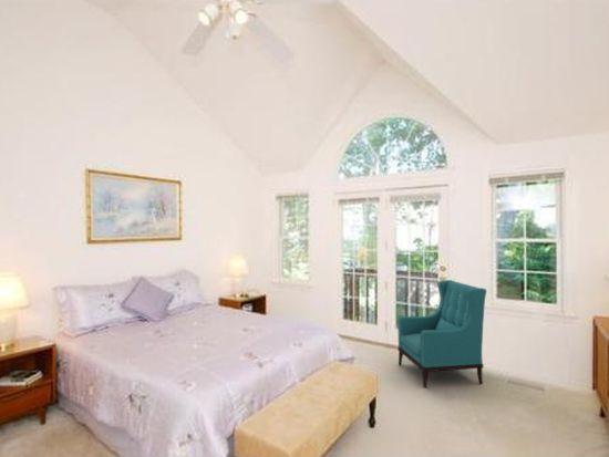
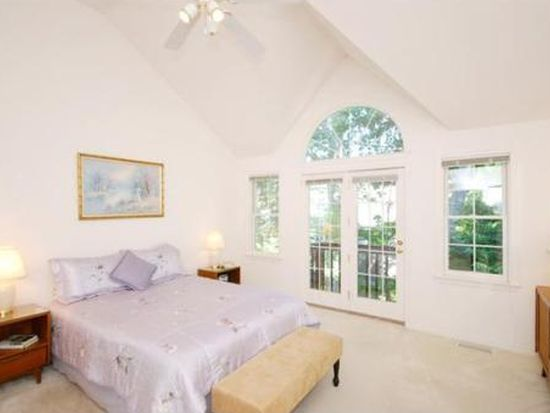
- armchair [396,279,487,388]
